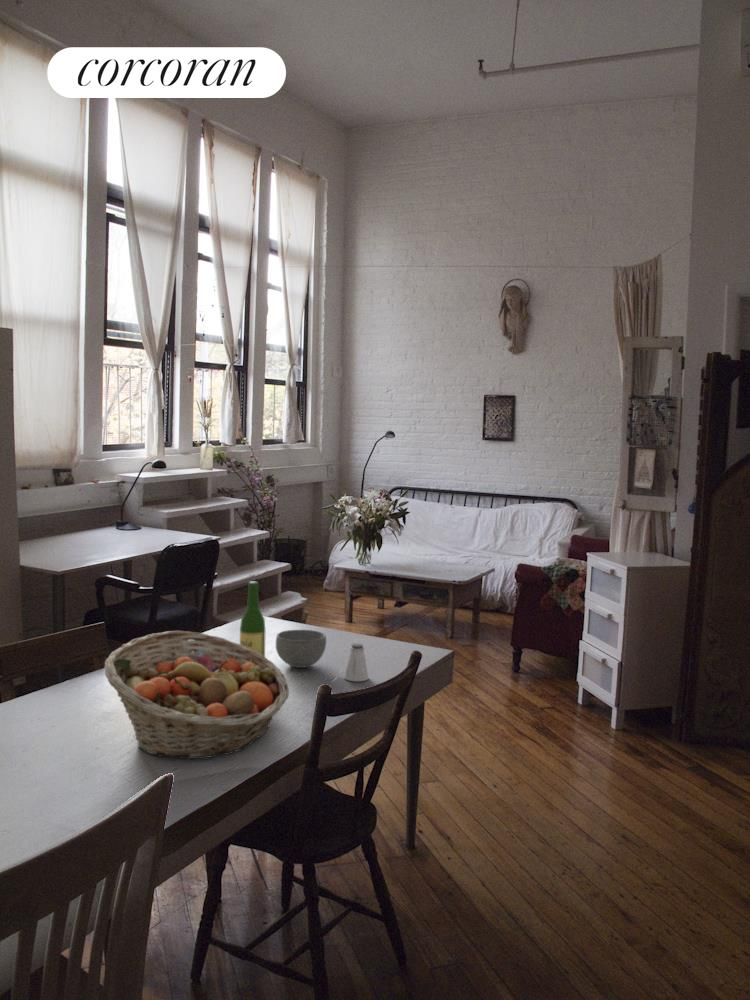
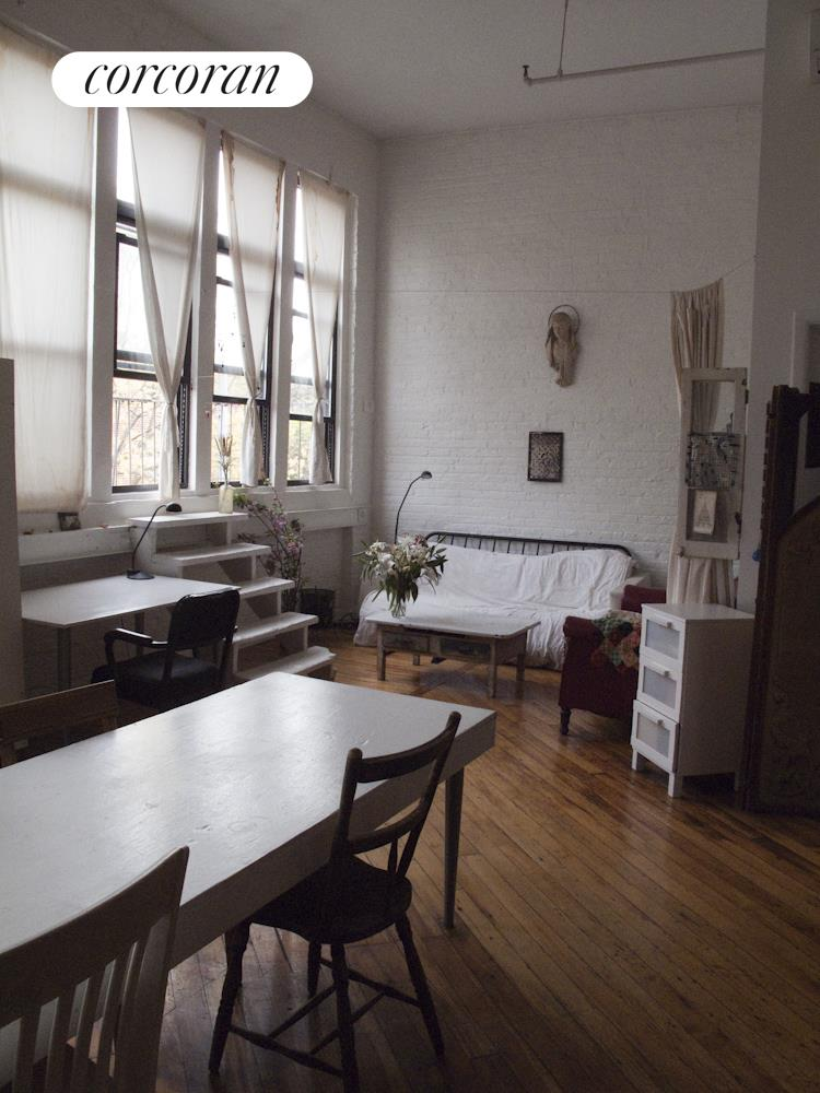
- fruit basket [103,630,290,760]
- saltshaker [344,643,369,682]
- bowl [275,629,327,669]
- wine bottle [239,581,266,657]
